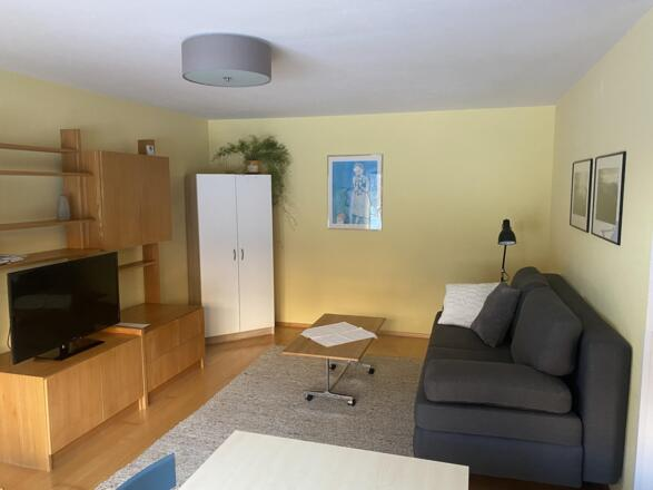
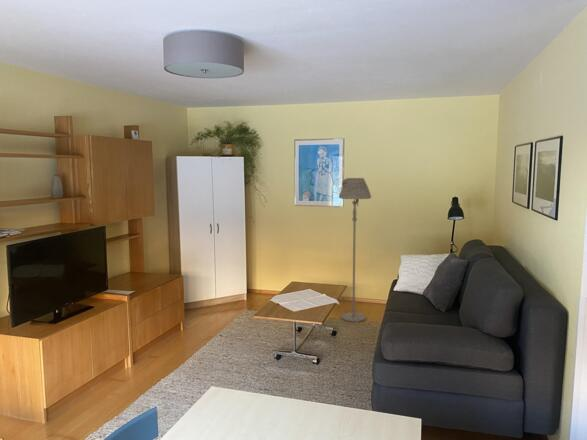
+ floor lamp [338,177,372,323]
